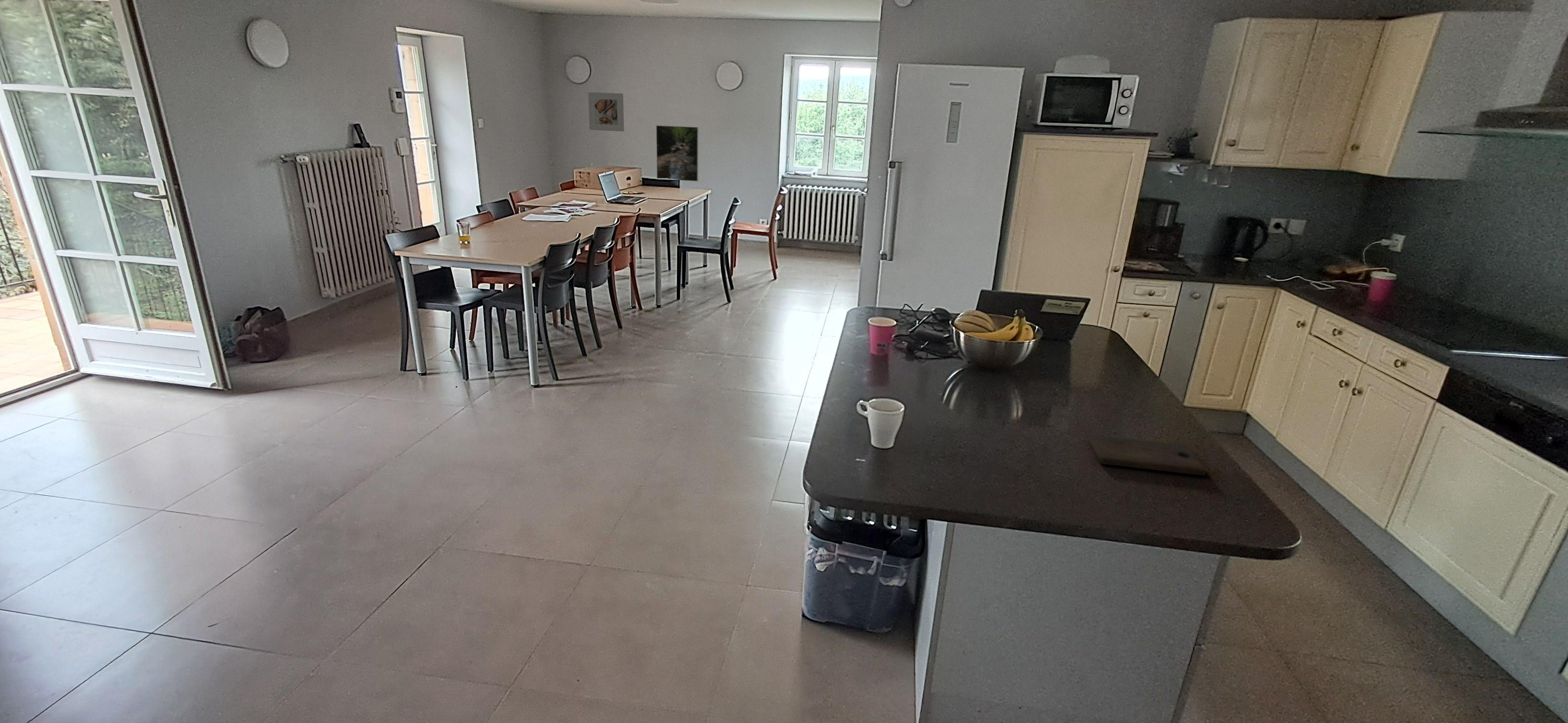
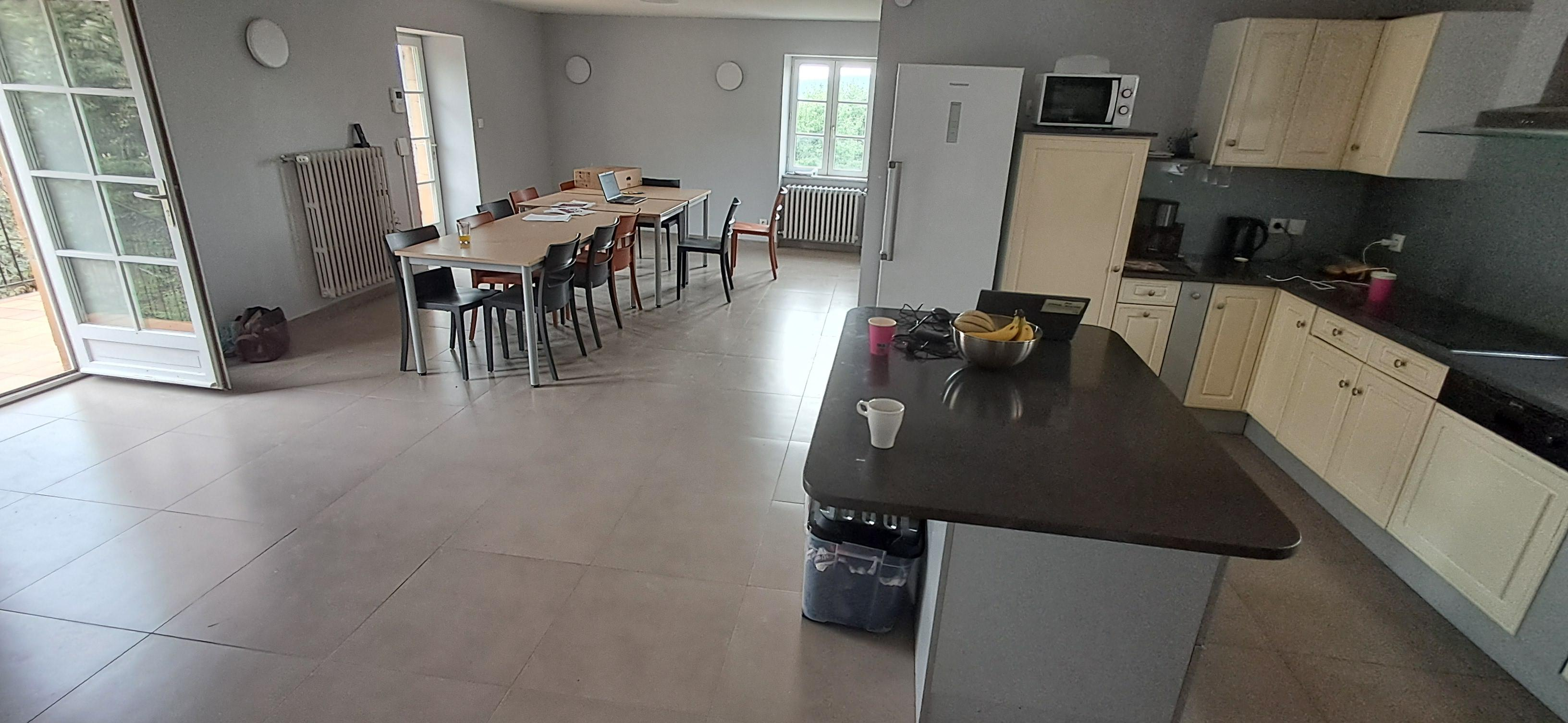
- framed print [656,125,699,182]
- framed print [588,92,625,132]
- cutting board [1088,435,1207,476]
